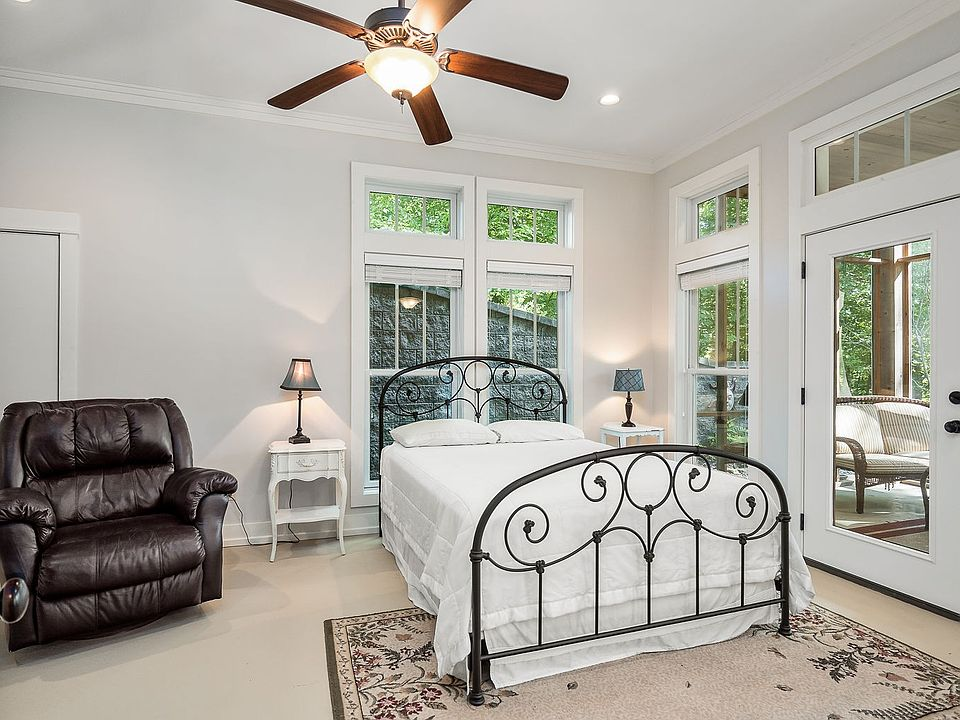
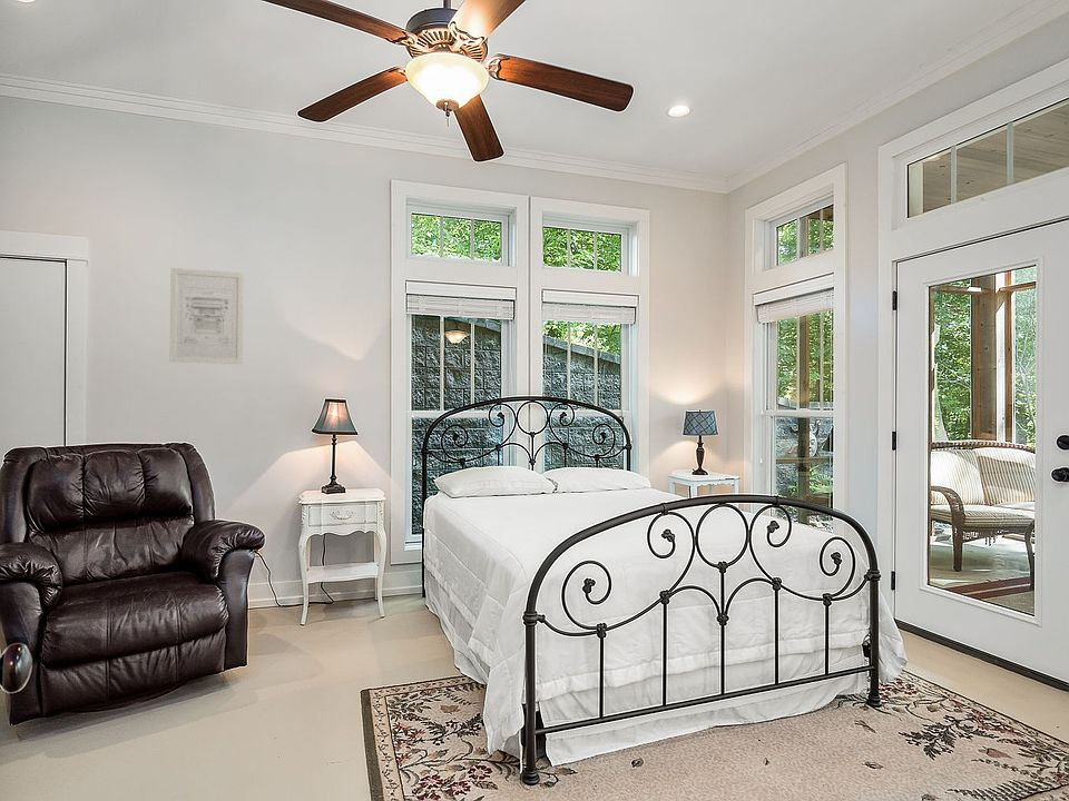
+ wall art [168,267,245,365]
